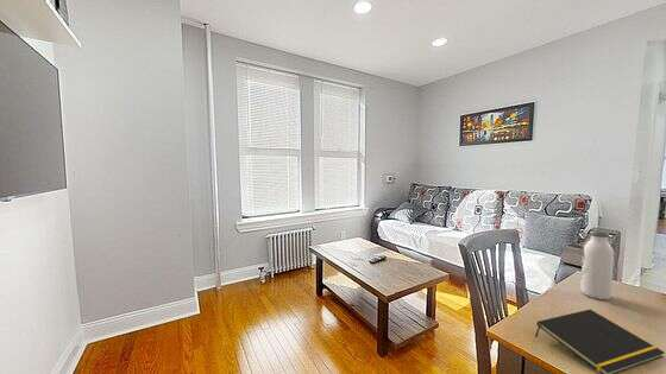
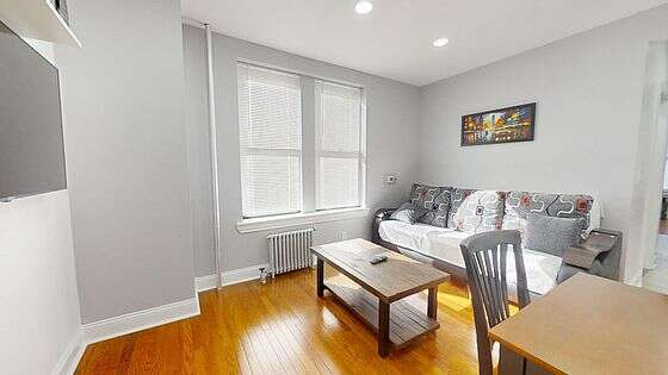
- notepad [534,309,666,374]
- water bottle [579,229,615,300]
